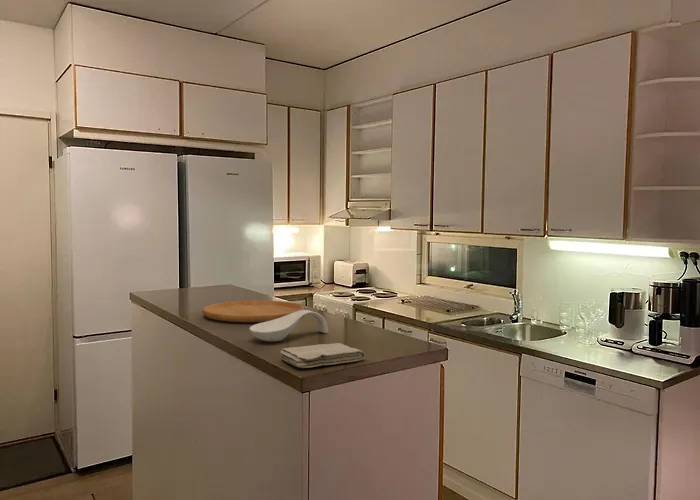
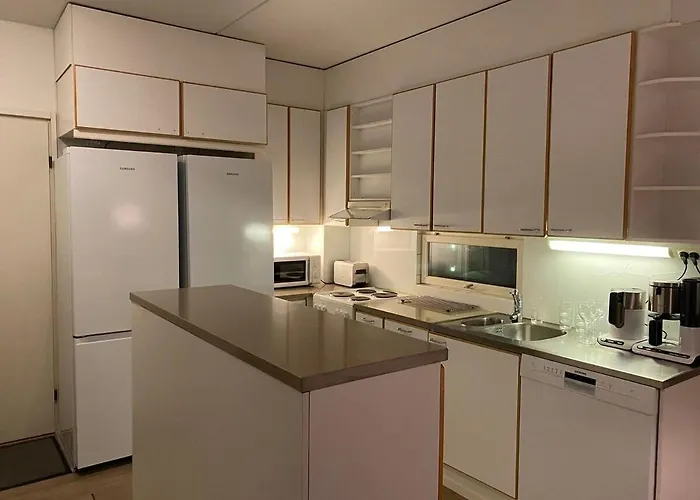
- spoon rest [248,309,329,342]
- washcloth [279,342,366,369]
- cutting board [202,300,306,323]
